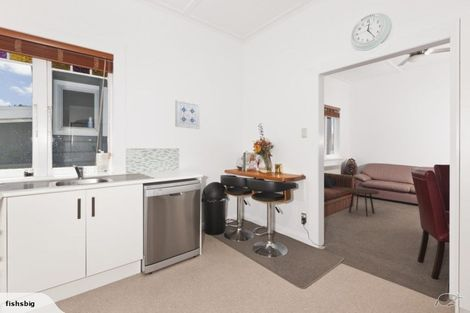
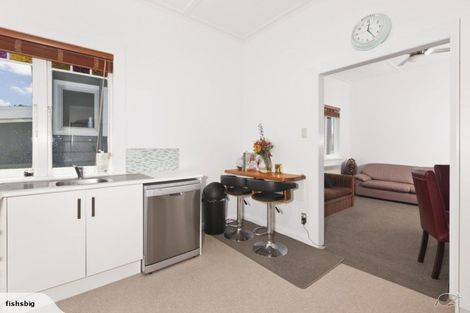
- wall art [174,99,201,130]
- side table [344,187,380,217]
